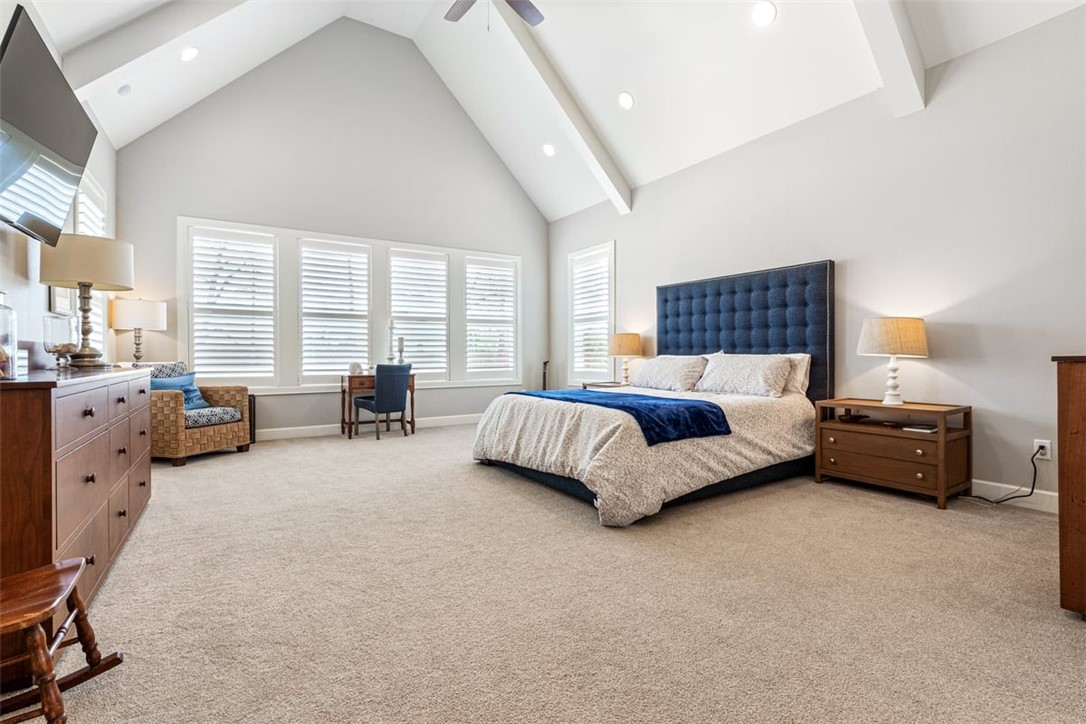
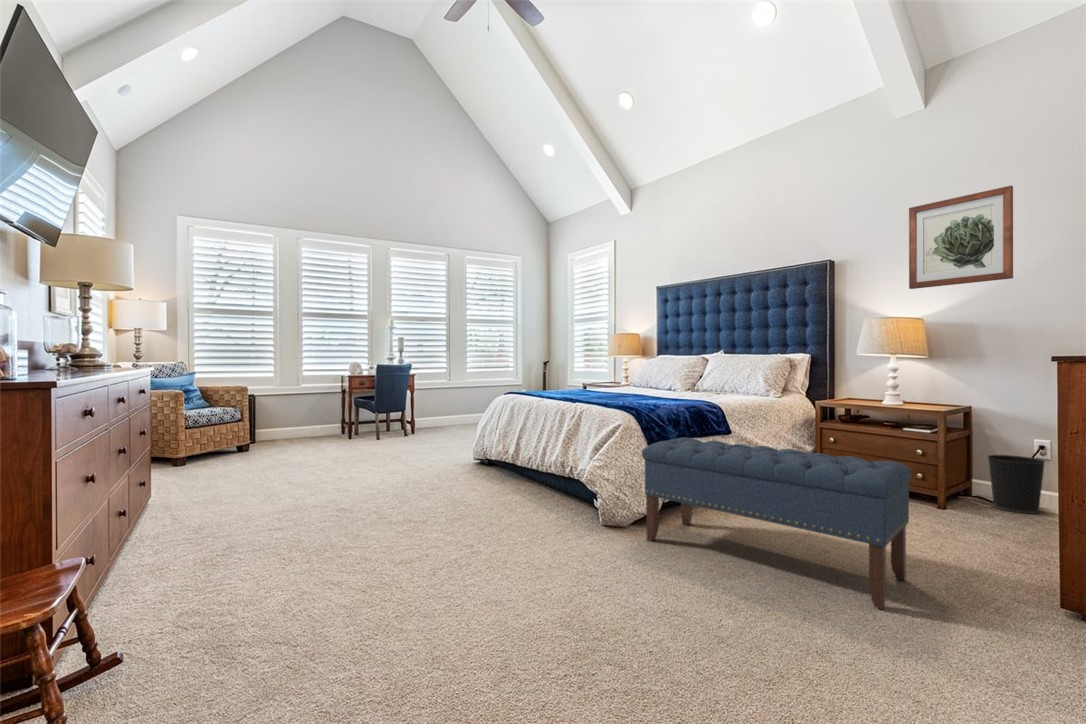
+ wall art [908,185,1014,290]
+ wastebasket [986,454,1047,515]
+ bench [641,437,913,610]
